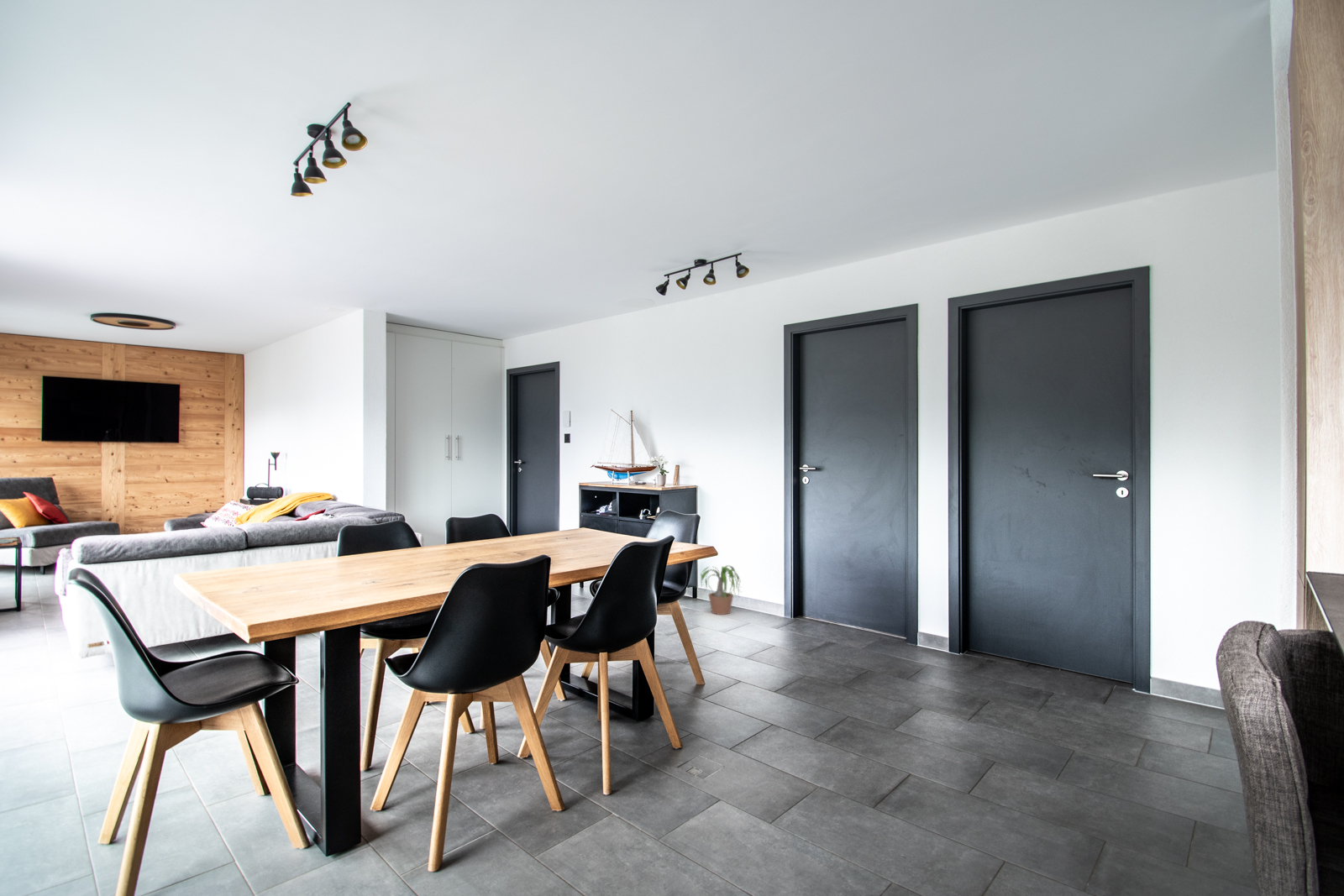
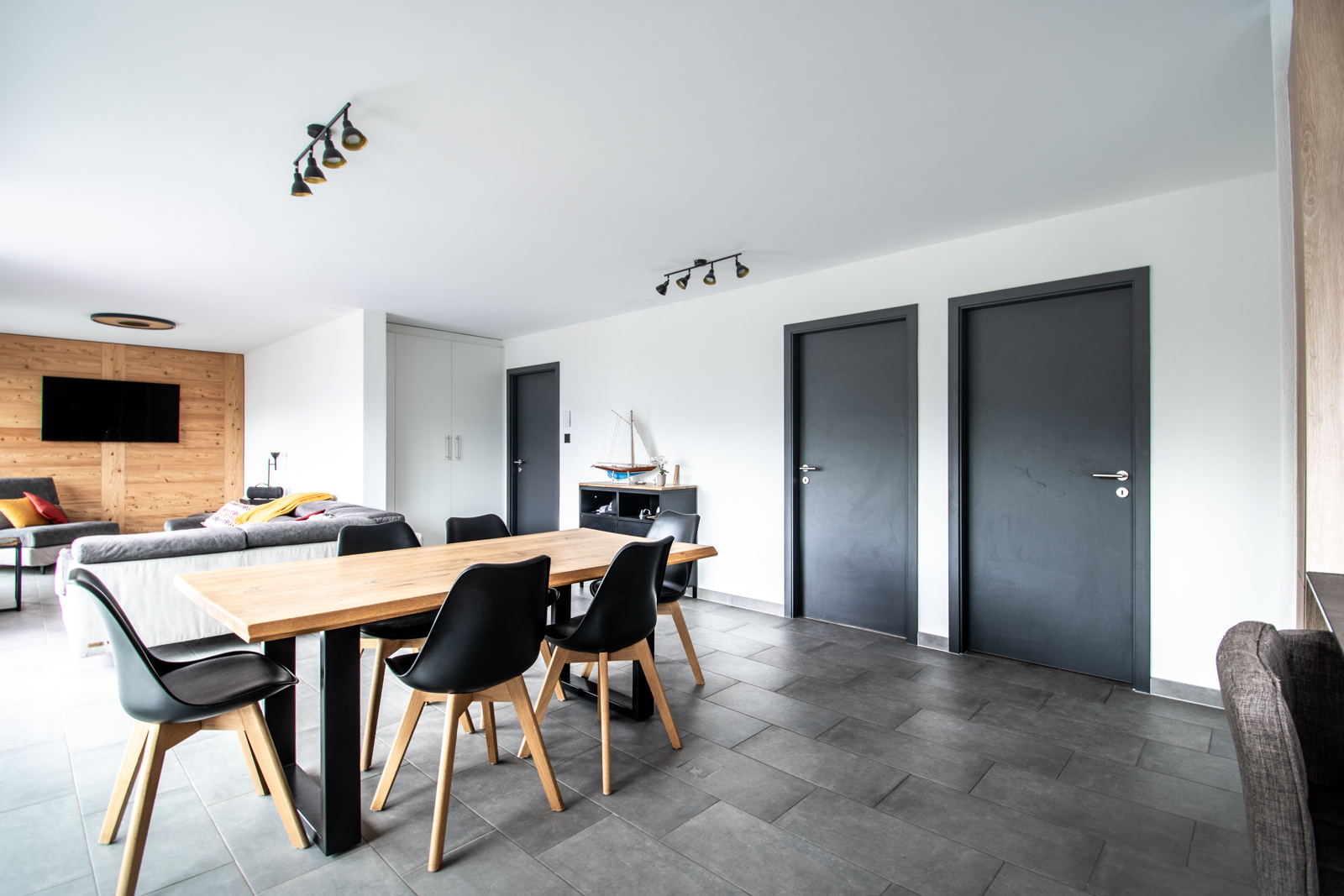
- potted plant [690,564,744,616]
